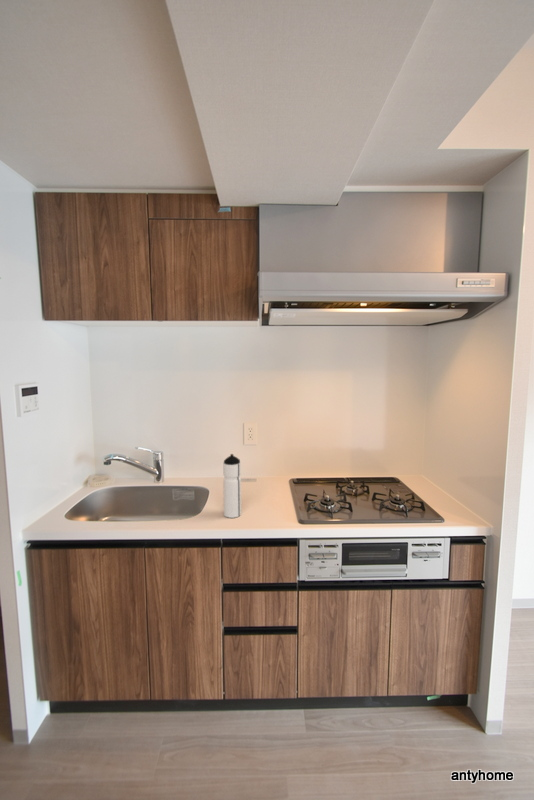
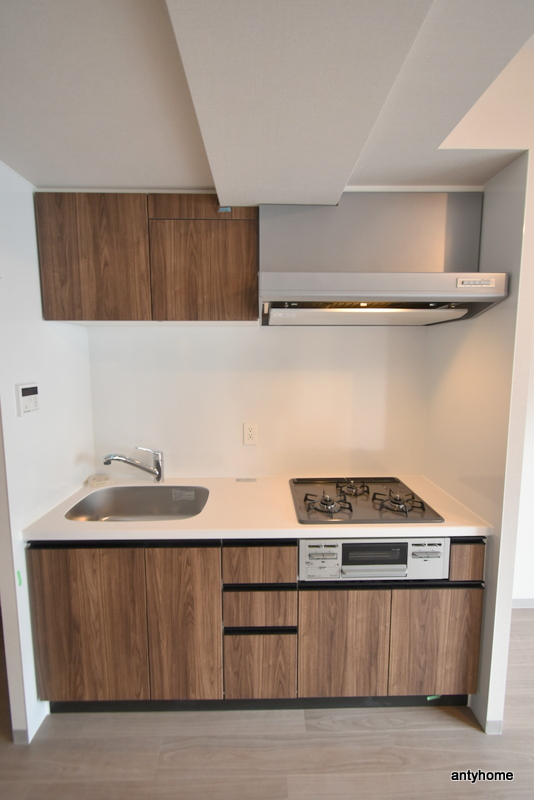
- water bottle [222,453,242,519]
